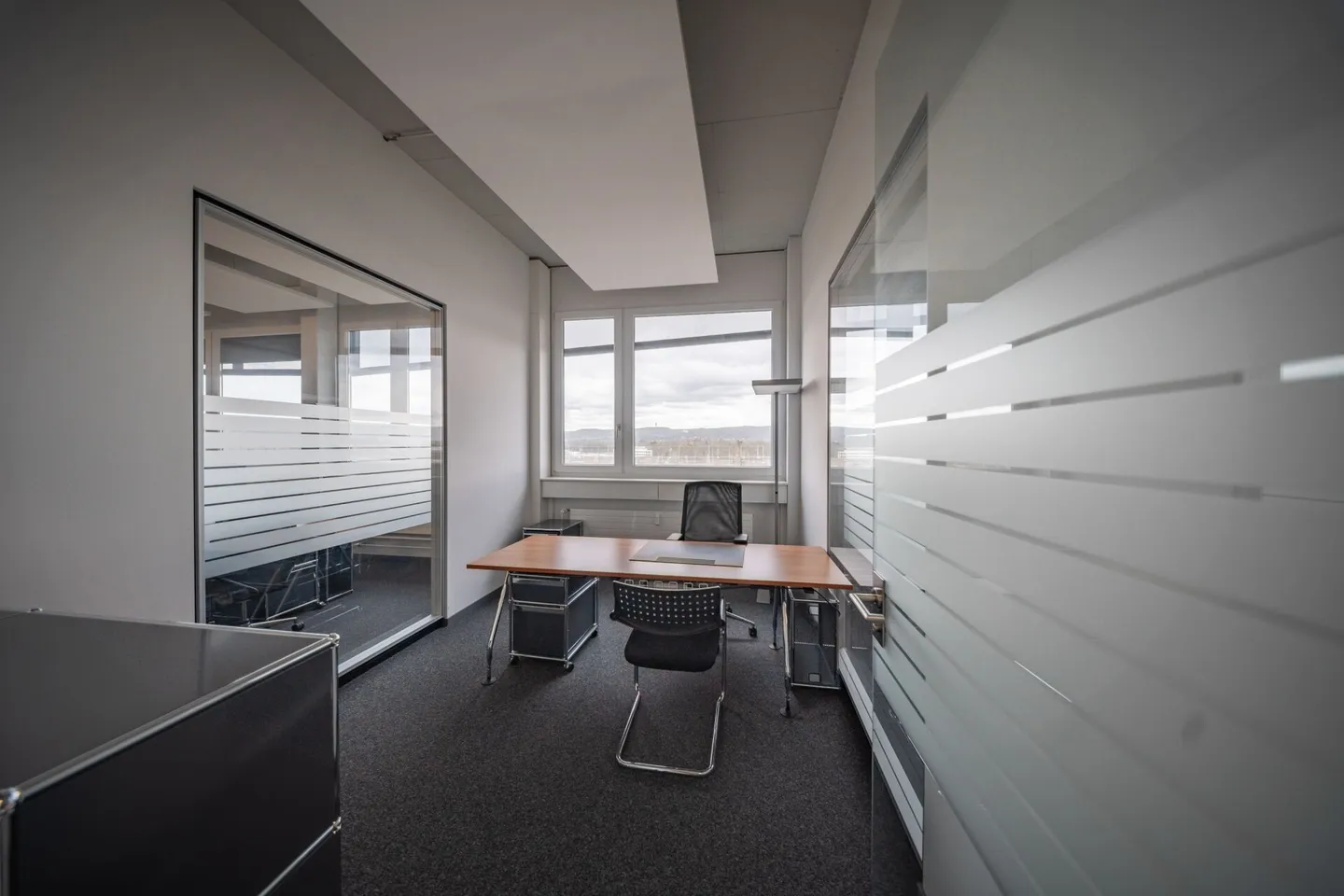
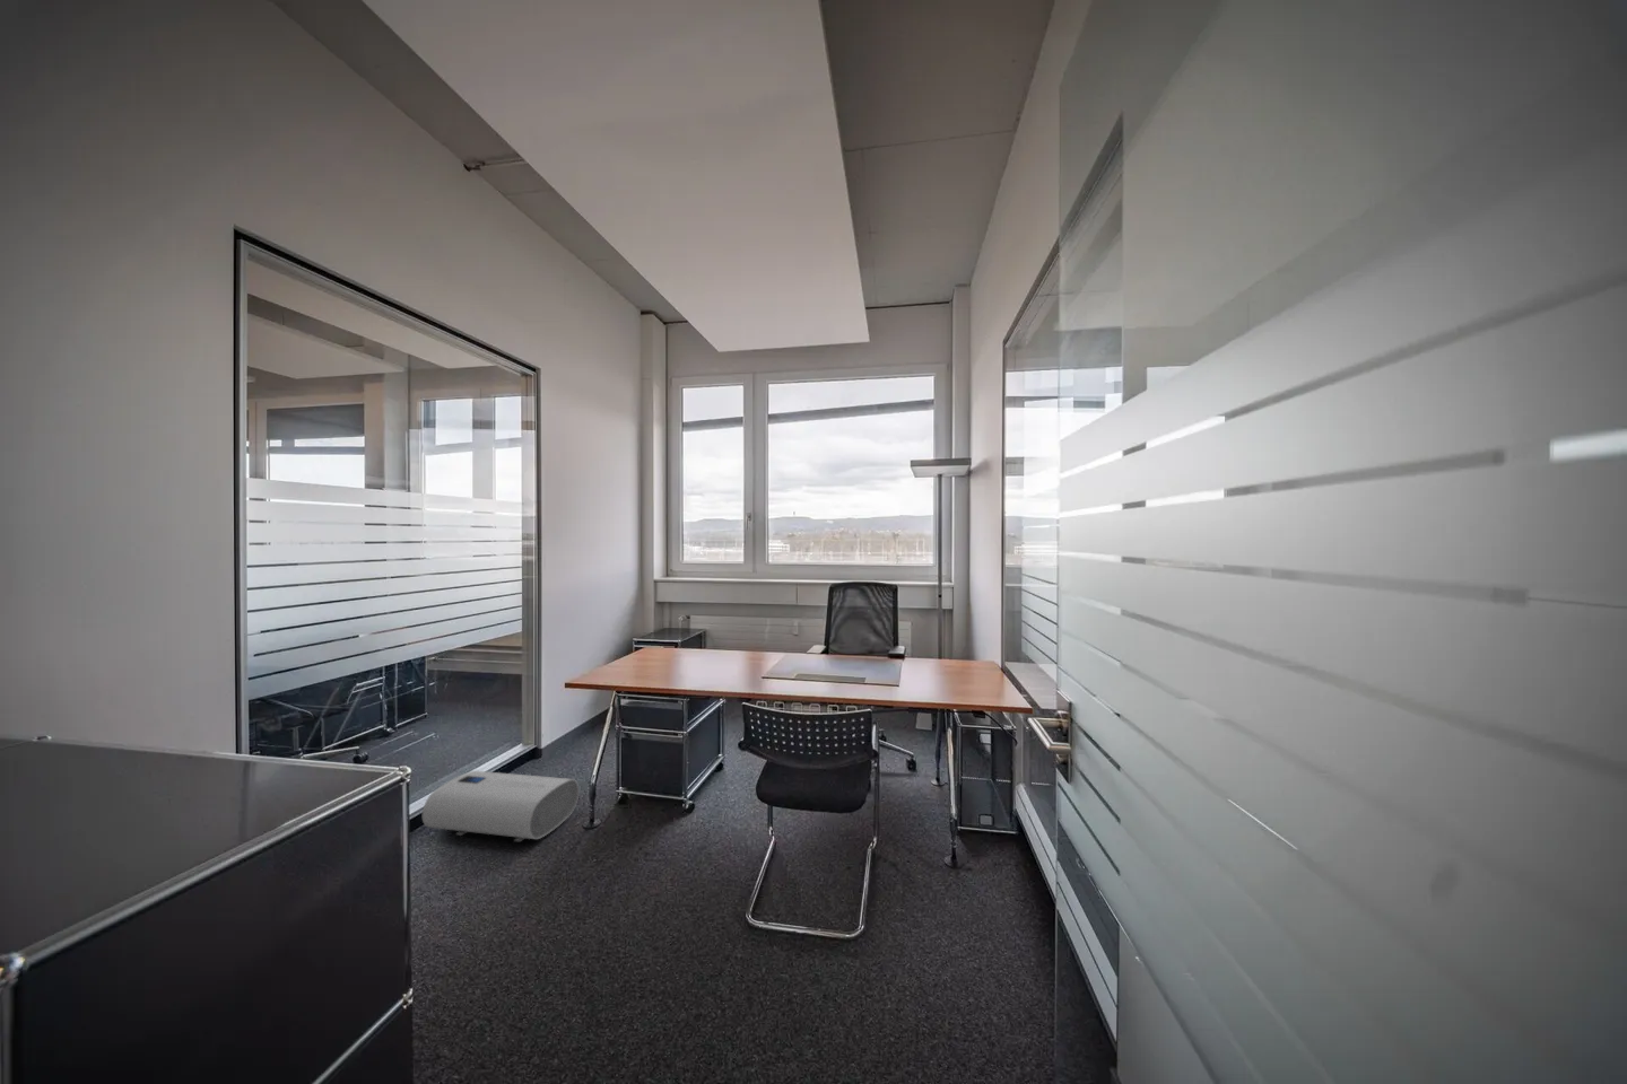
+ water heater [421,771,580,842]
